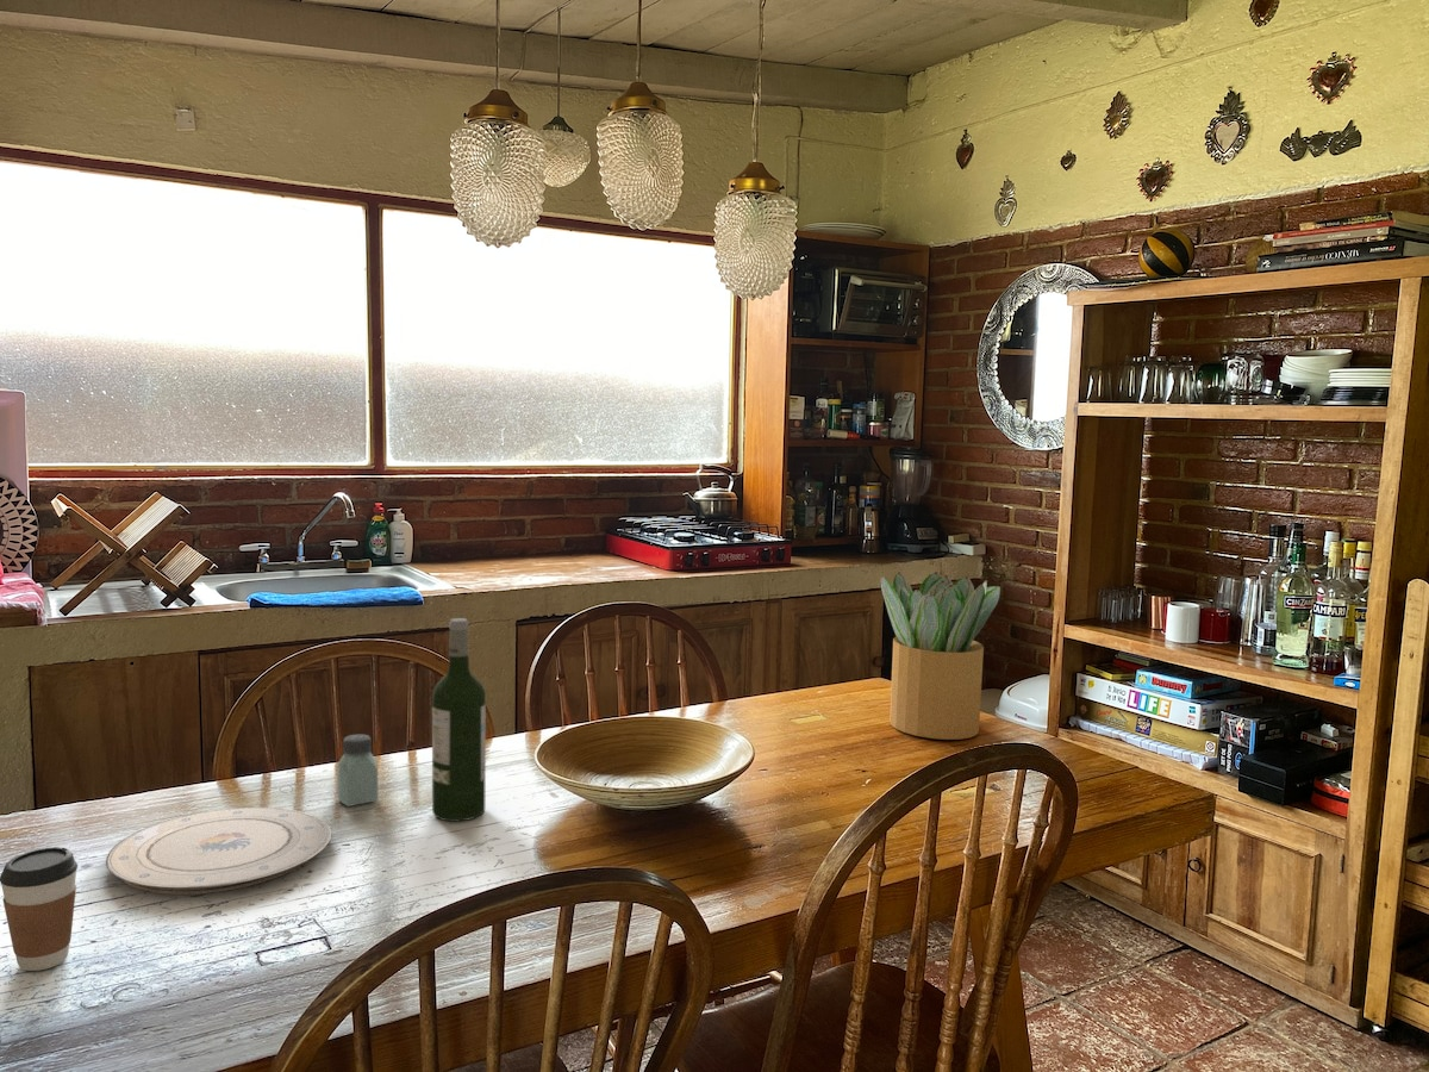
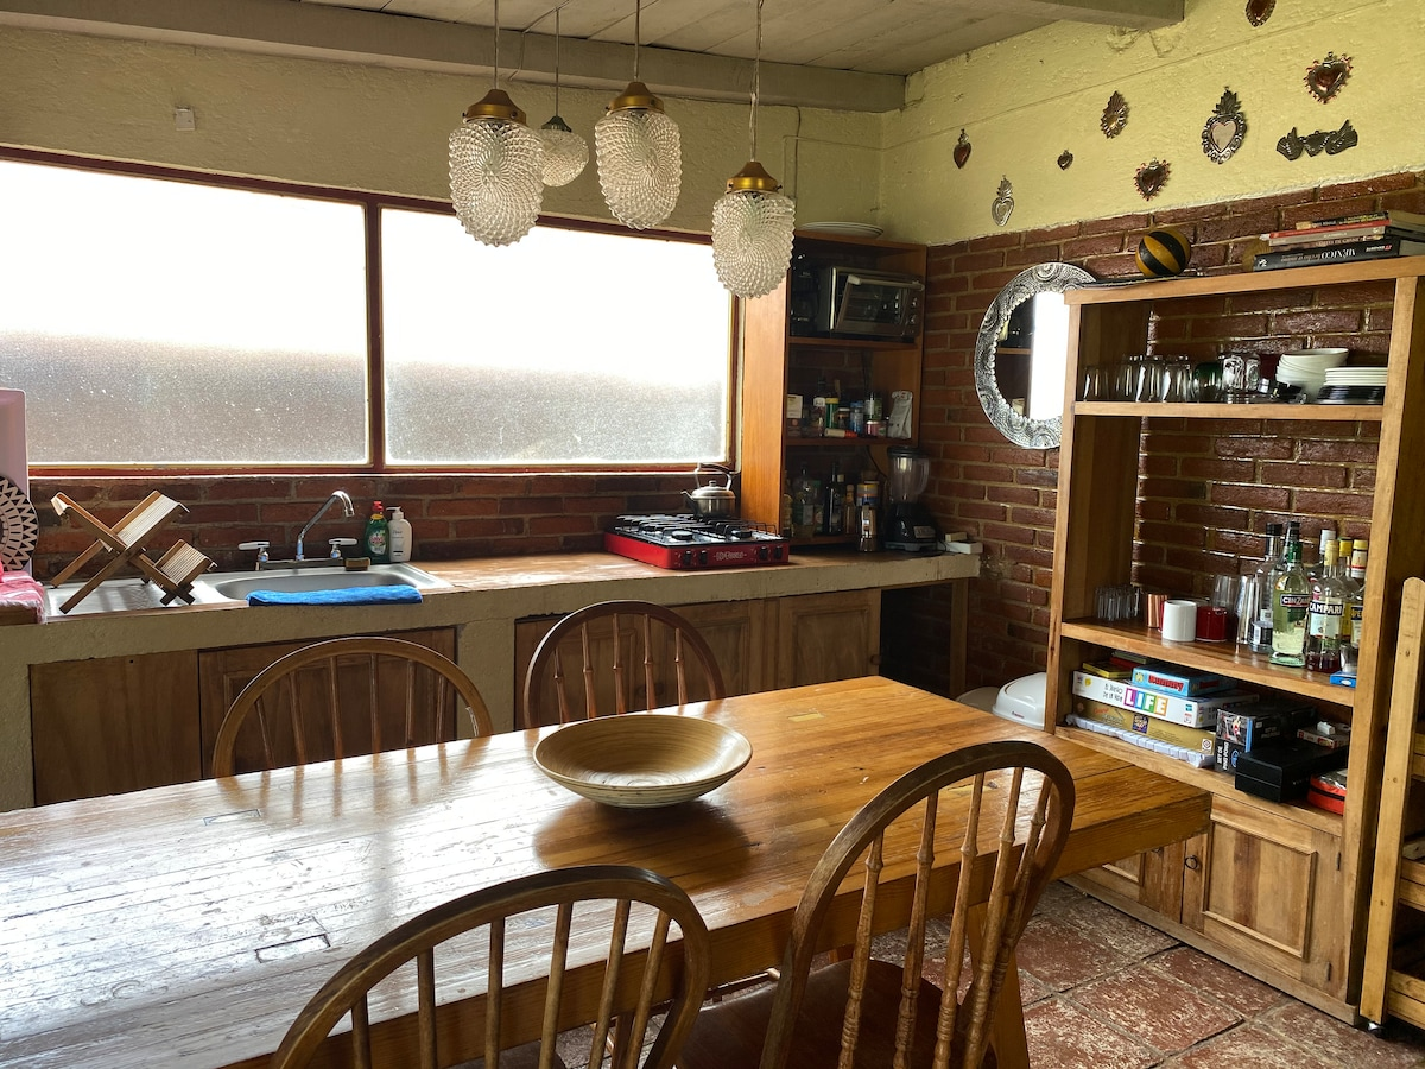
- saltshaker [336,734,379,808]
- wine bottle [431,617,487,823]
- potted plant [880,571,1001,741]
- plate [105,806,332,896]
- coffee cup [0,846,79,972]
